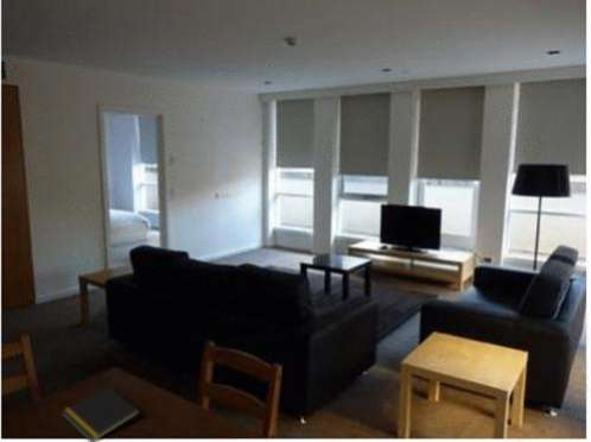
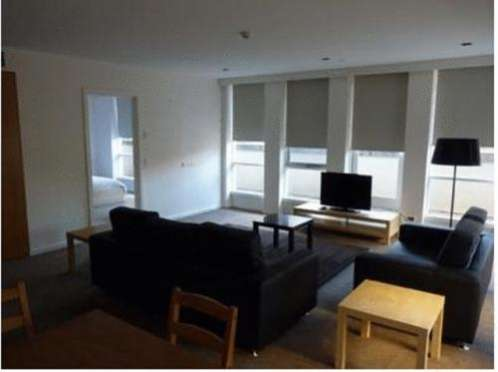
- notepad [61,385,141,442]
